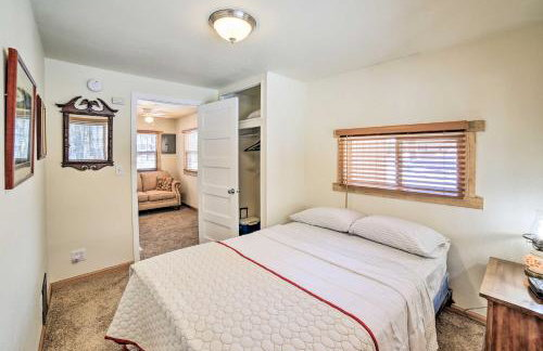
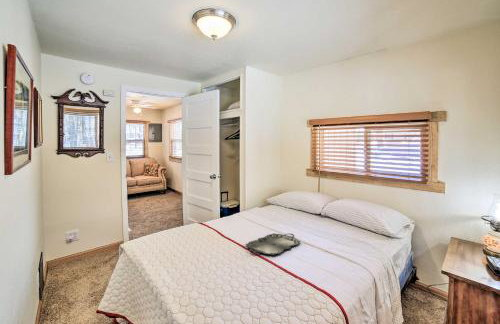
+ serving tray [245,232,301,256]
